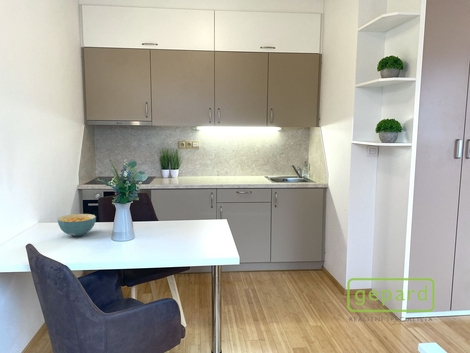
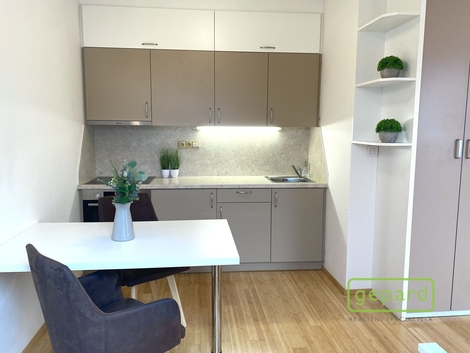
- cereal bowl [56,213,97,237]
